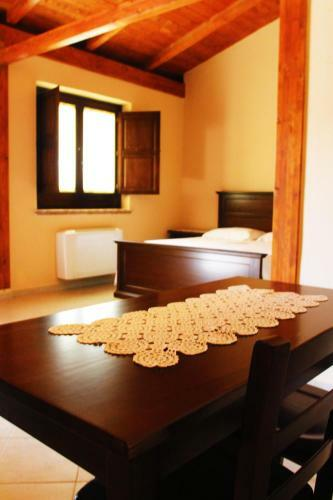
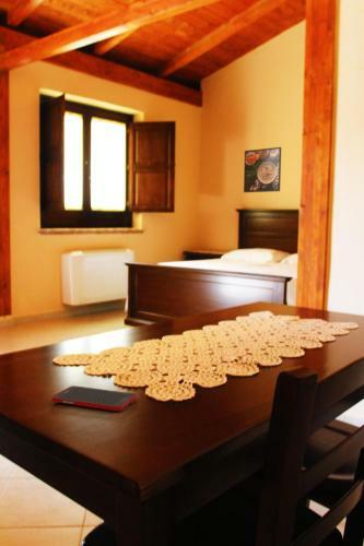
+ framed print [243,146,282,193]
+ cell phone [50,384,138,412]
